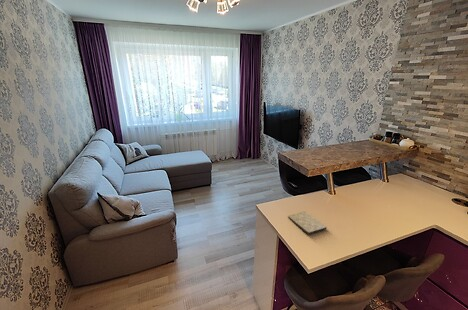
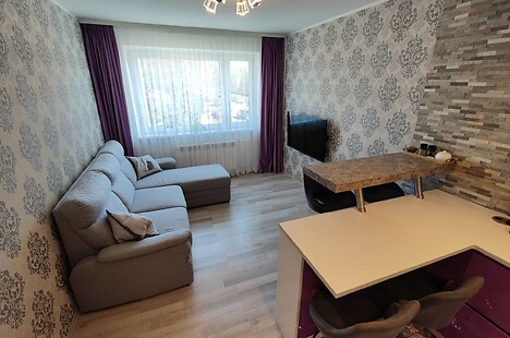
- cutting board [287,211,328,236]
